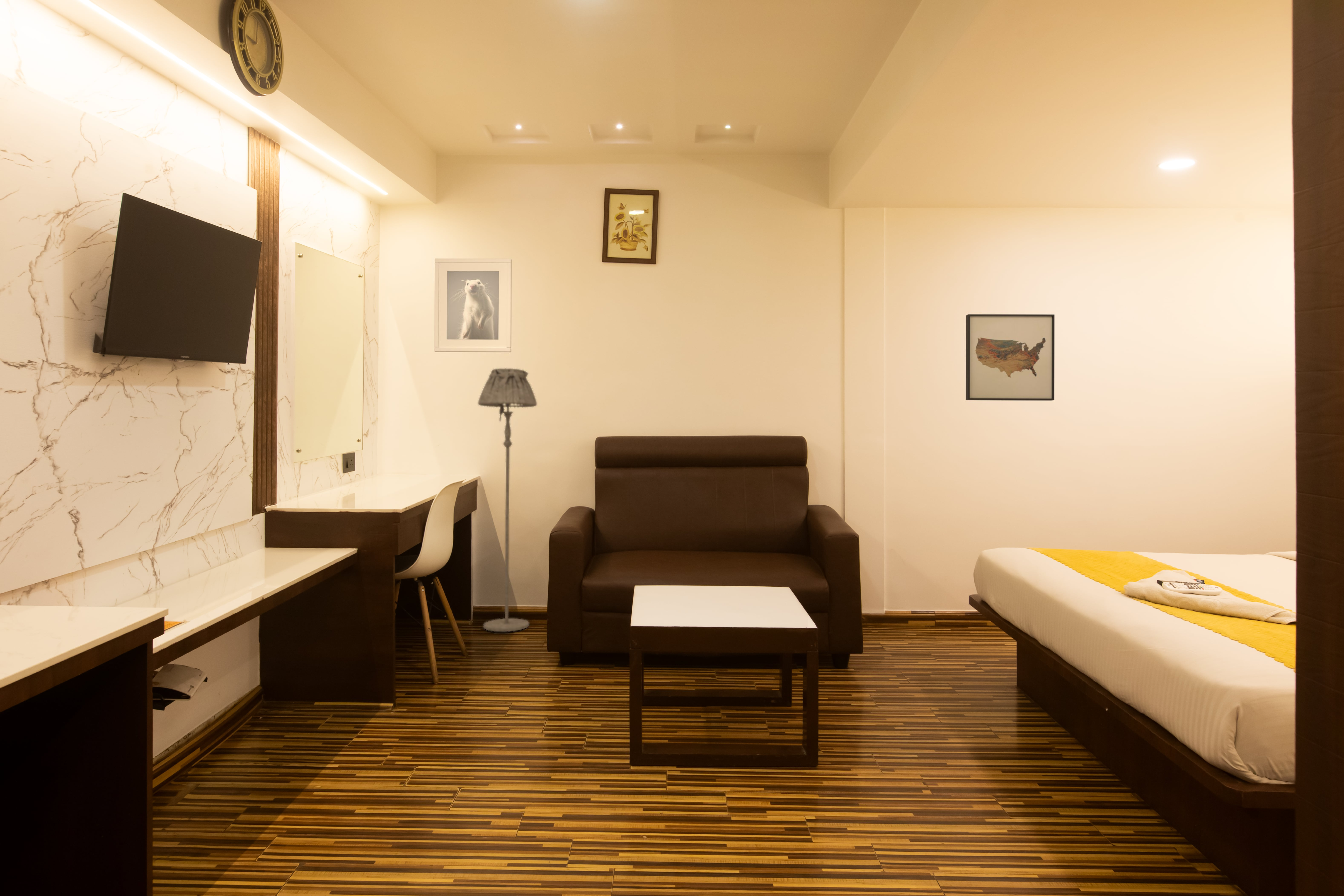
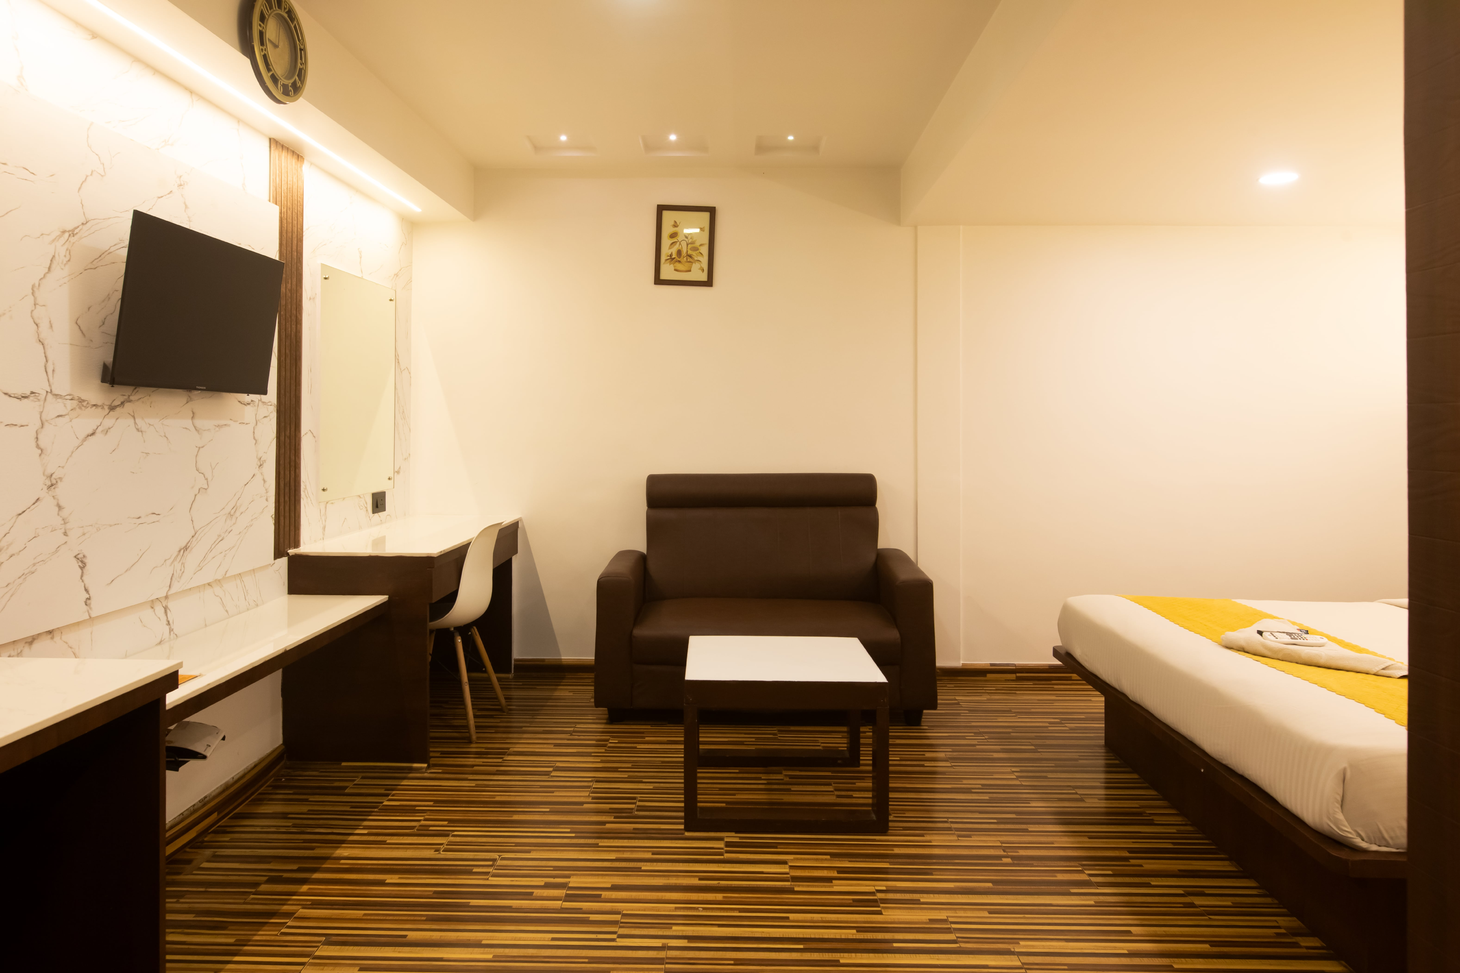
- wall art [965,314,1055,401]
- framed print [434,258,512,353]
- floor lamp [478,368,537,632]
